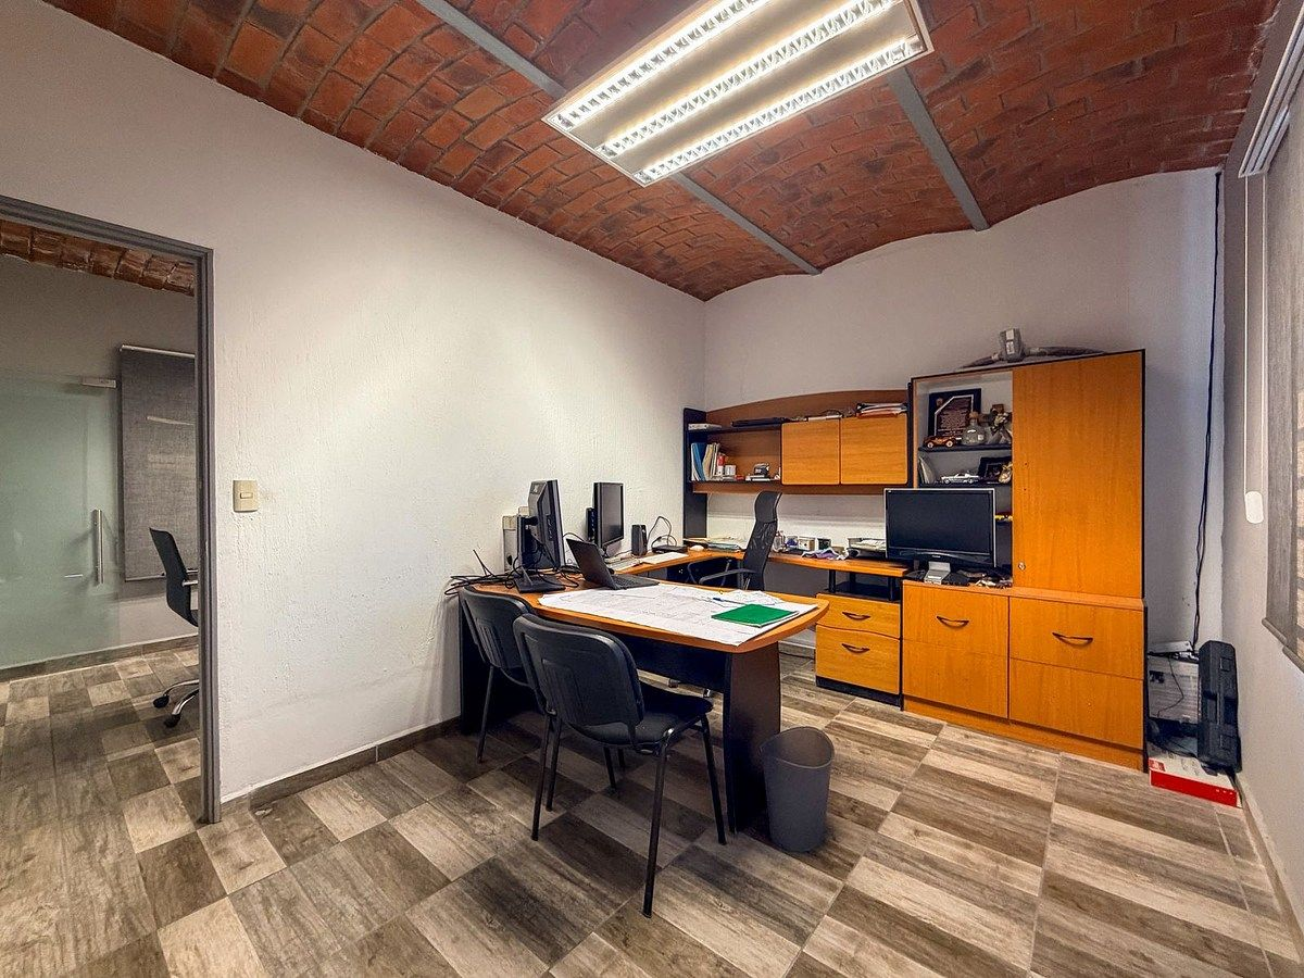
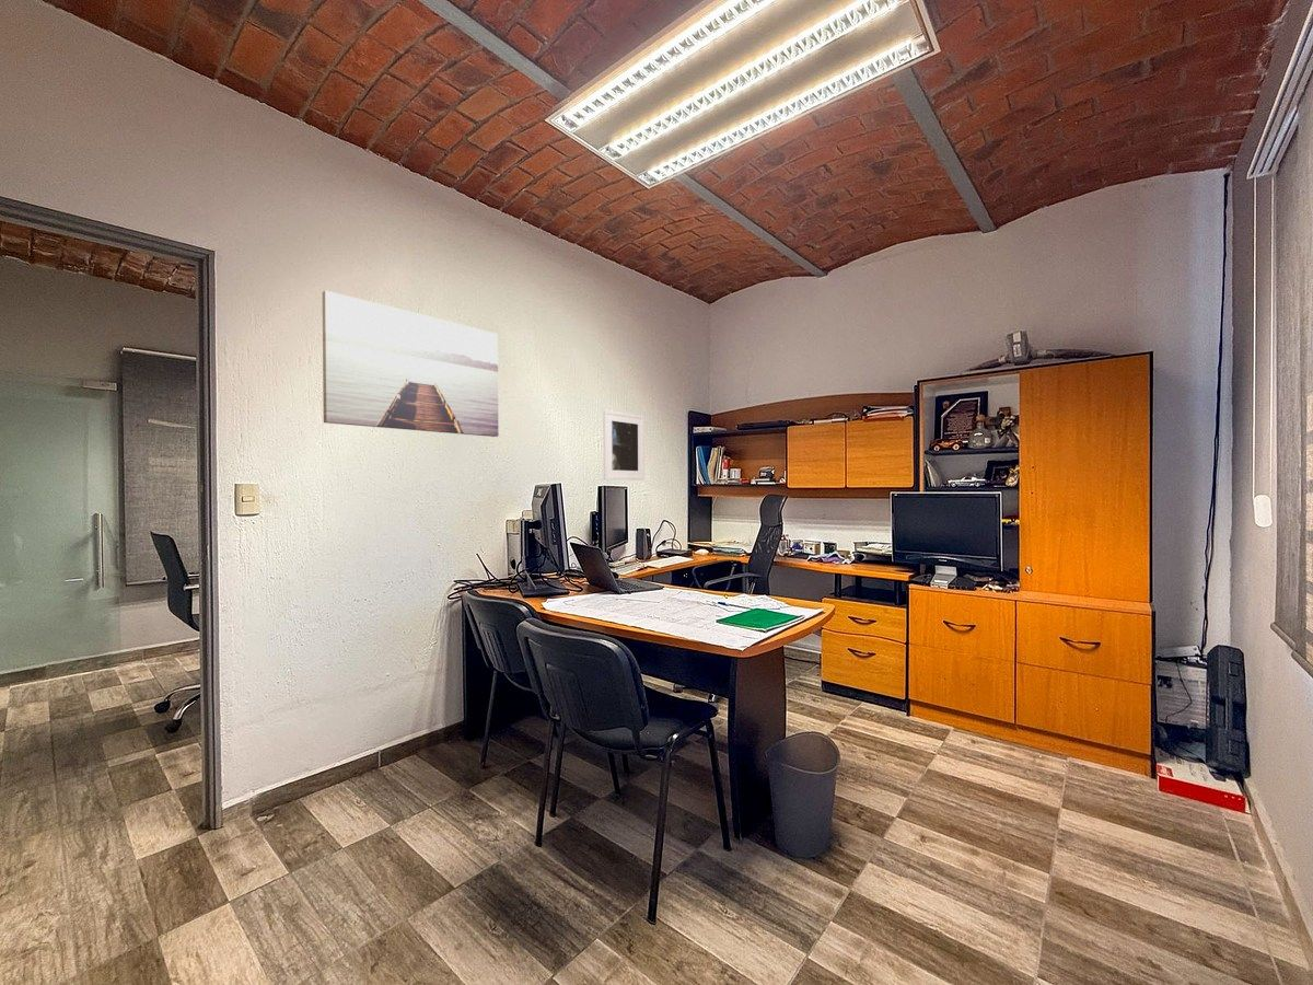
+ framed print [602,409,646,482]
+ wall art [322,289,499,438]
